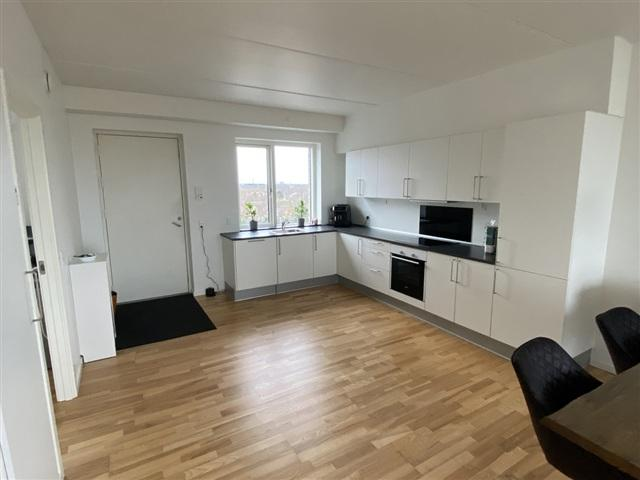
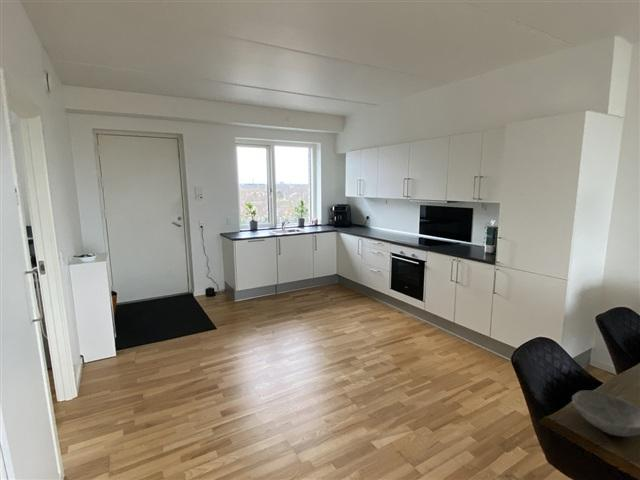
+ bowl [571,390,640,438]
